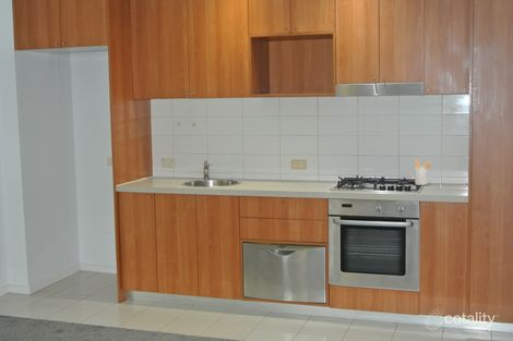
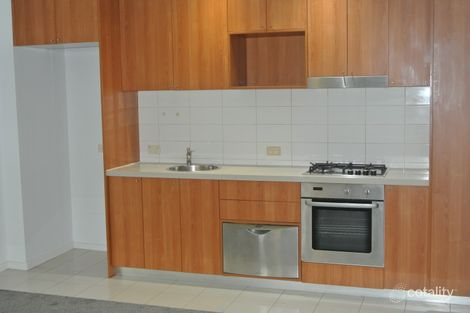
- utensil holder [414,158,433,186]
